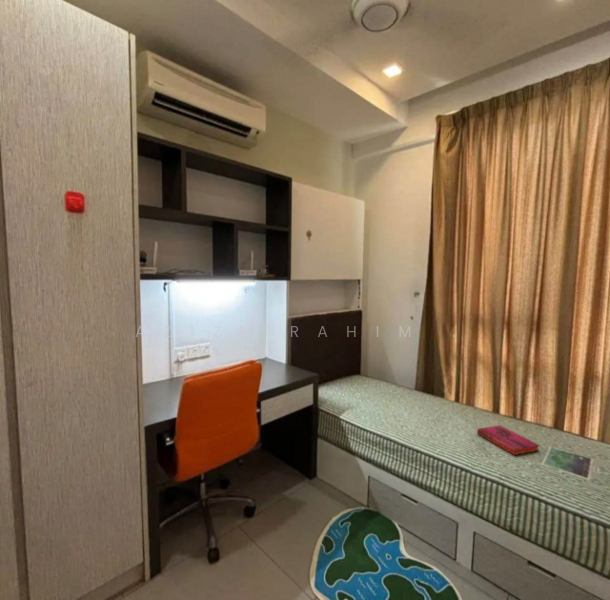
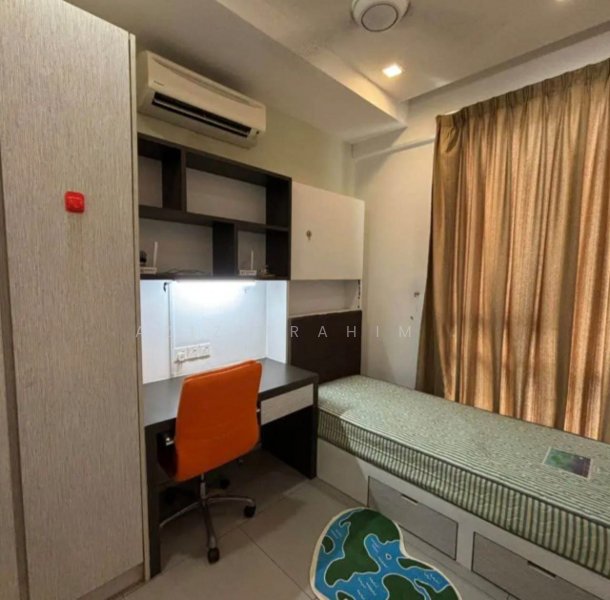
- hardback book [476,424,539,456]
